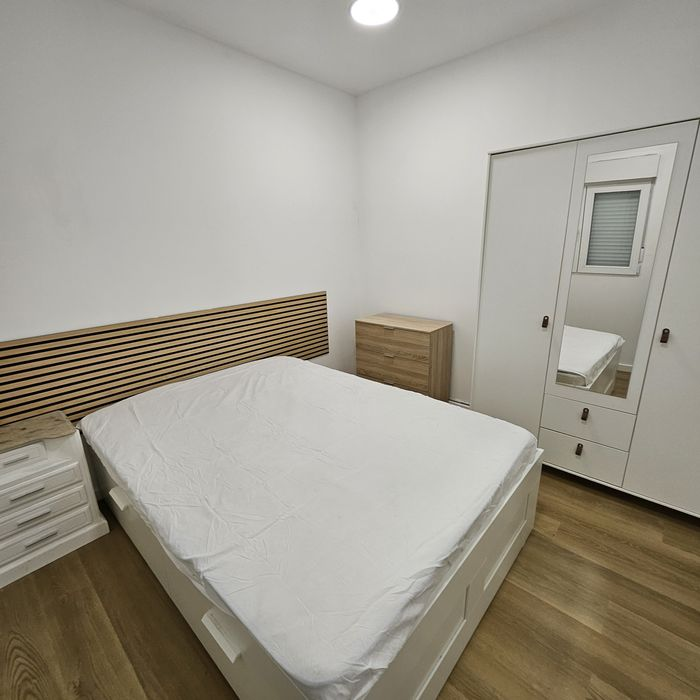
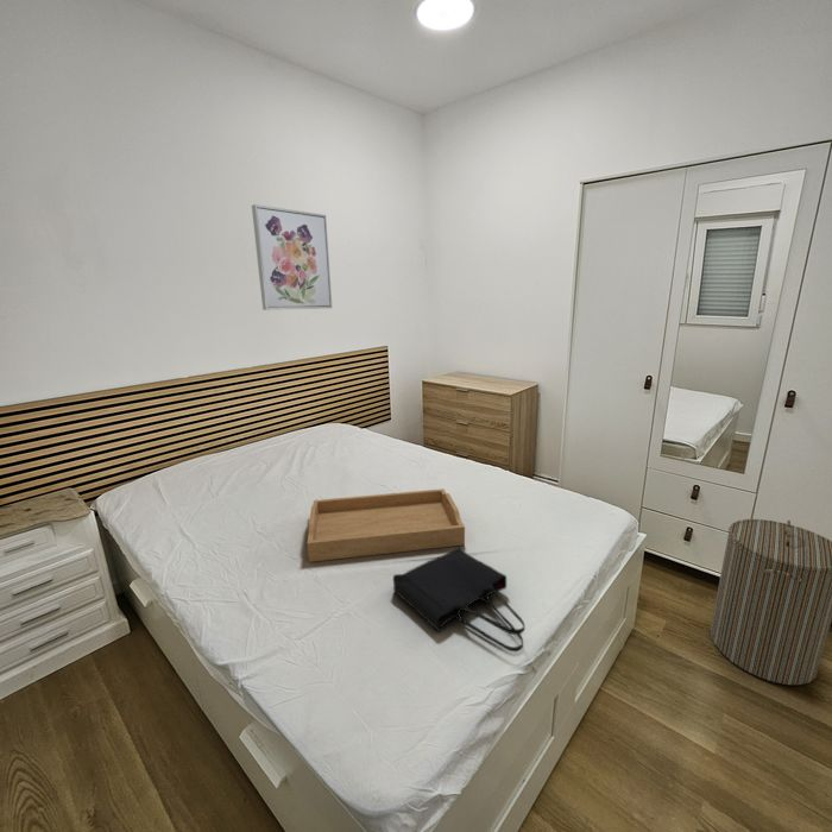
+ tote bag [392,546,525,653]
+ wall art [251,203,333,311]
+ serving tray [307,487,466,563]
+ laundry hamper [710,518,832,686]
